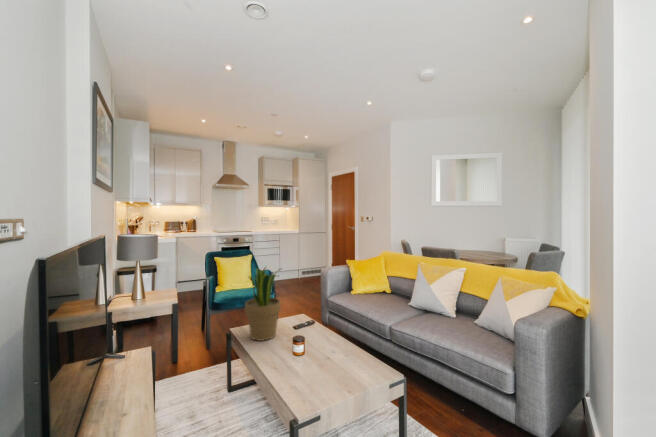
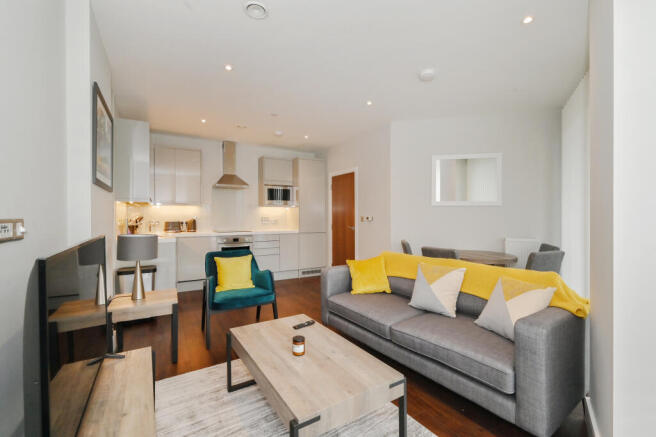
- potted plant [244,265,284,342]
